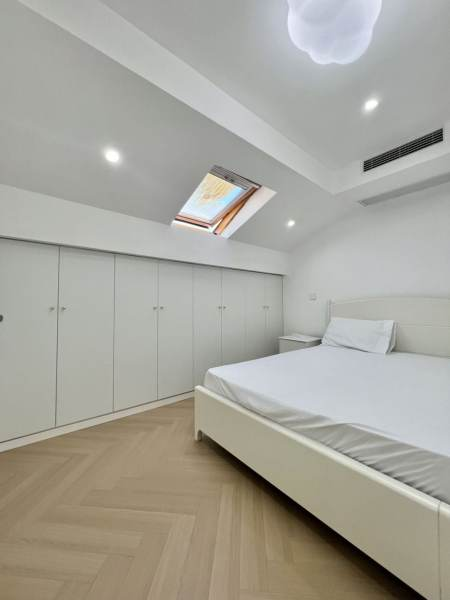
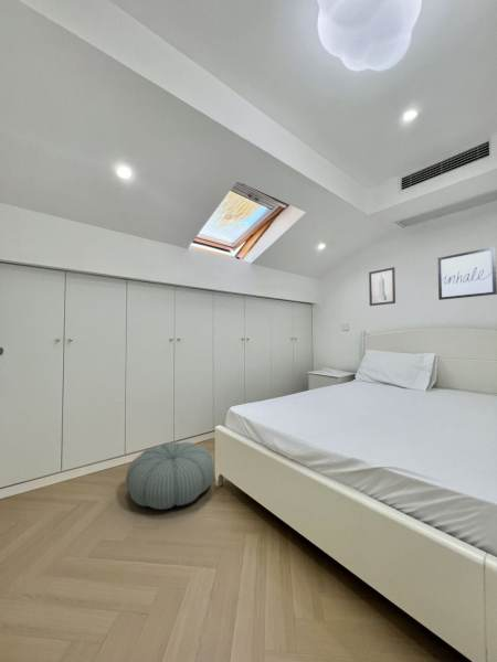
+ wall art [436,245,497,301]
+ pouf [125,441,215,511]
+ wall art [368,266,396,307]
